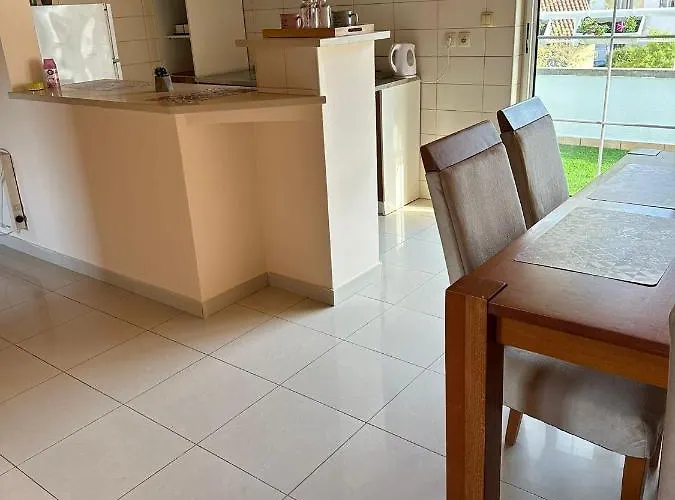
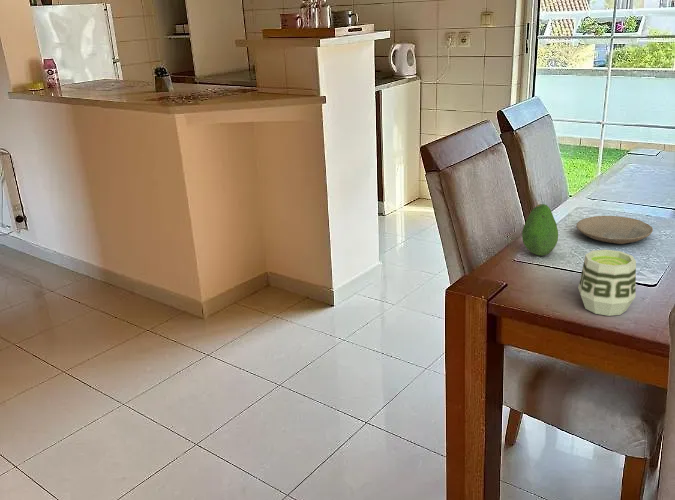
+ cup [578,249,637,317]
+ plate [575,215,654,245]
+ fruit [521,203,559,257]
